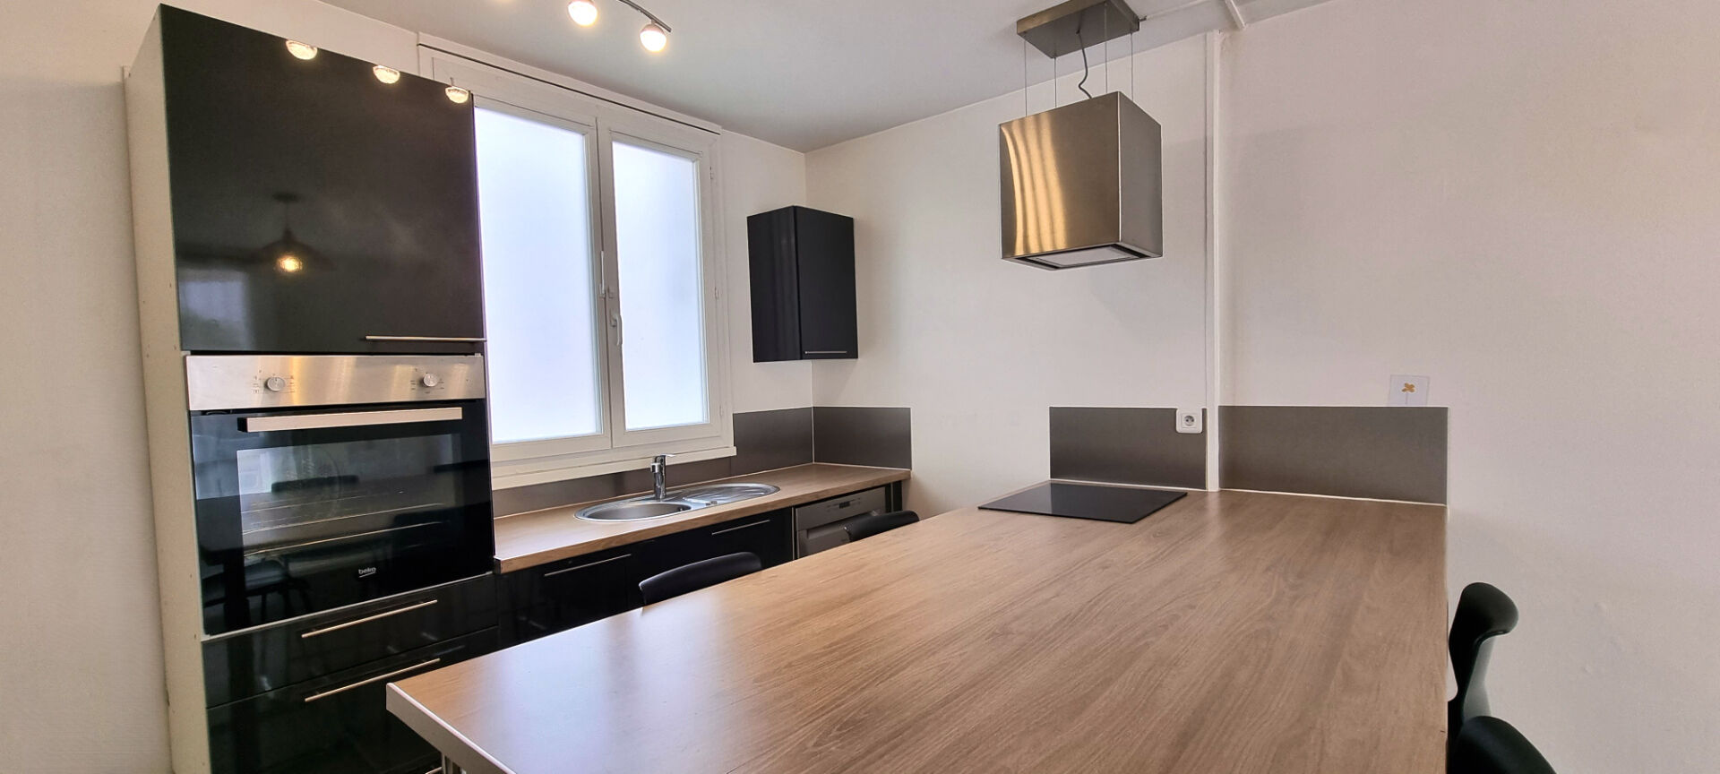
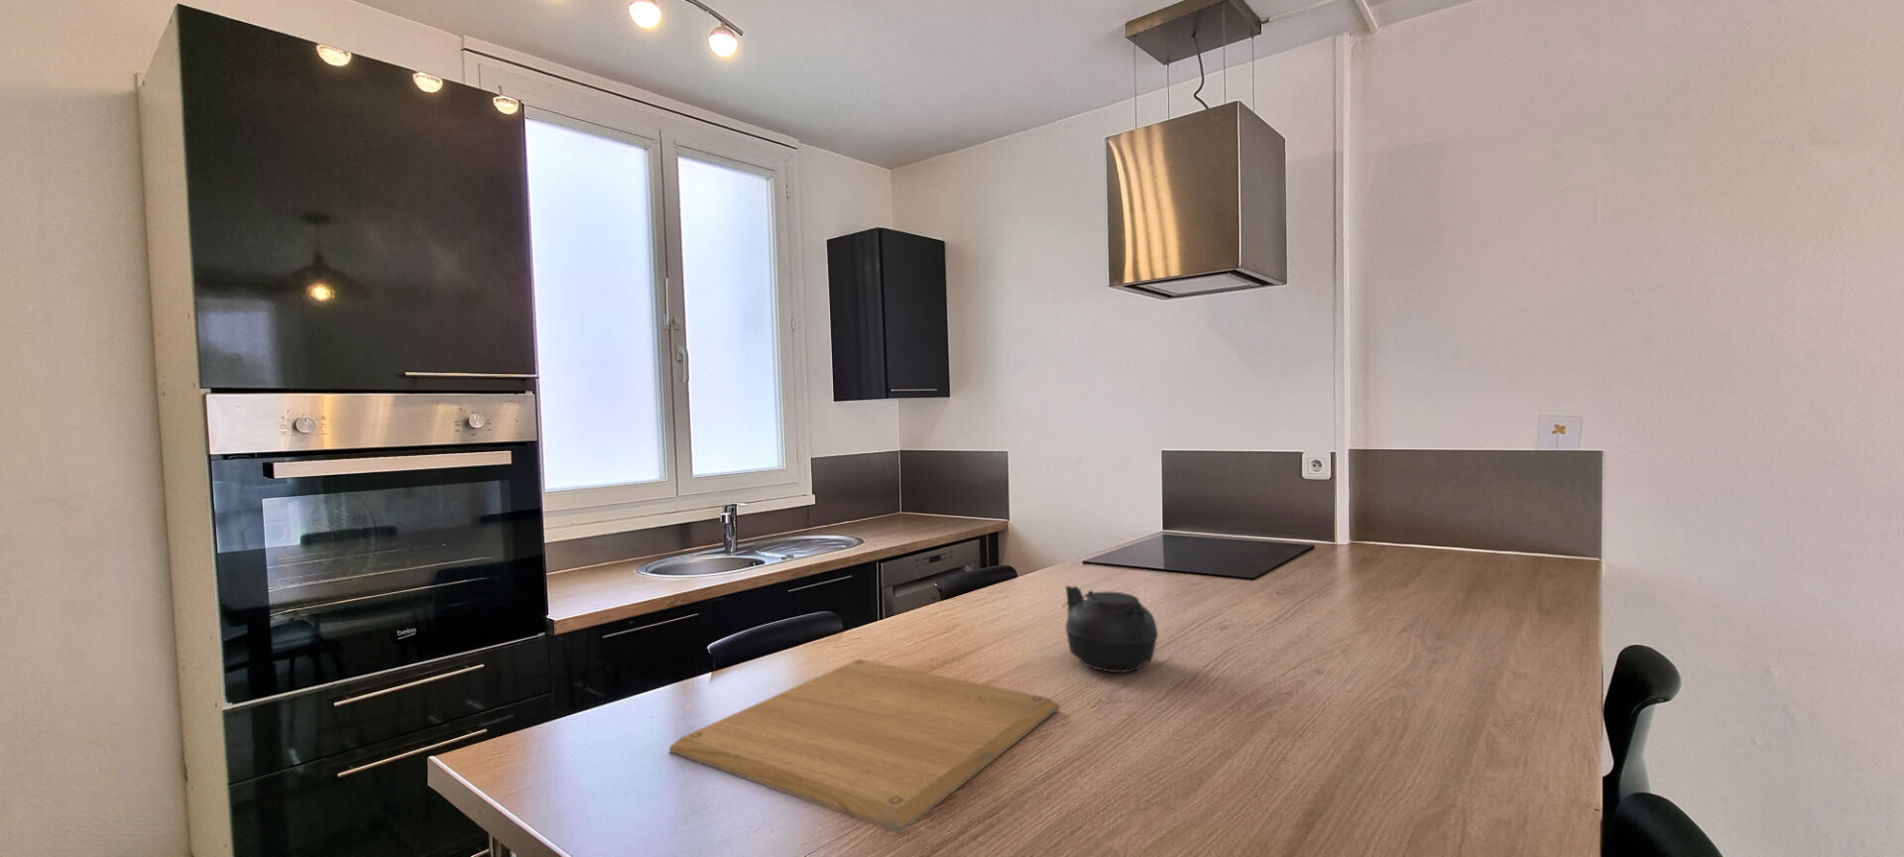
+ chopping board [668,658,1060,834]
+ teapot [1061,585,1160,674]
